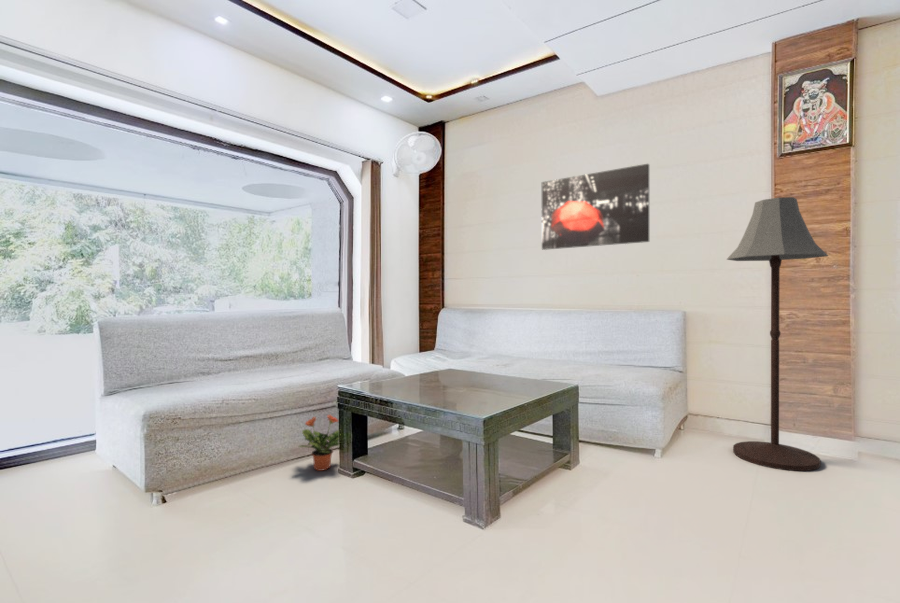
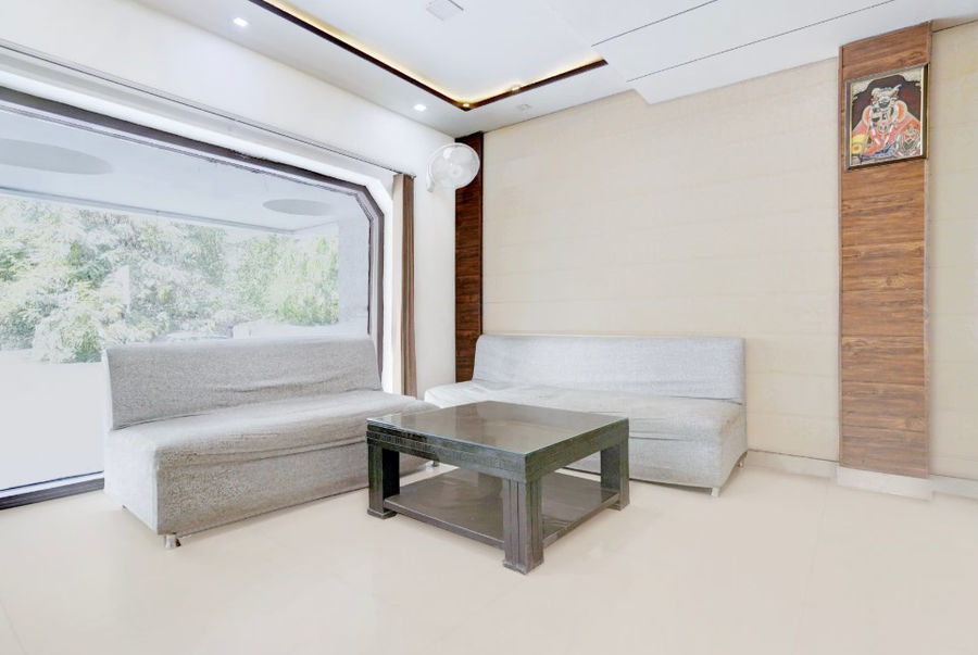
- potted plant [298,414,340,472]
- wall art [541,163,650,251]
- floor lamp [726,196,829,472]
